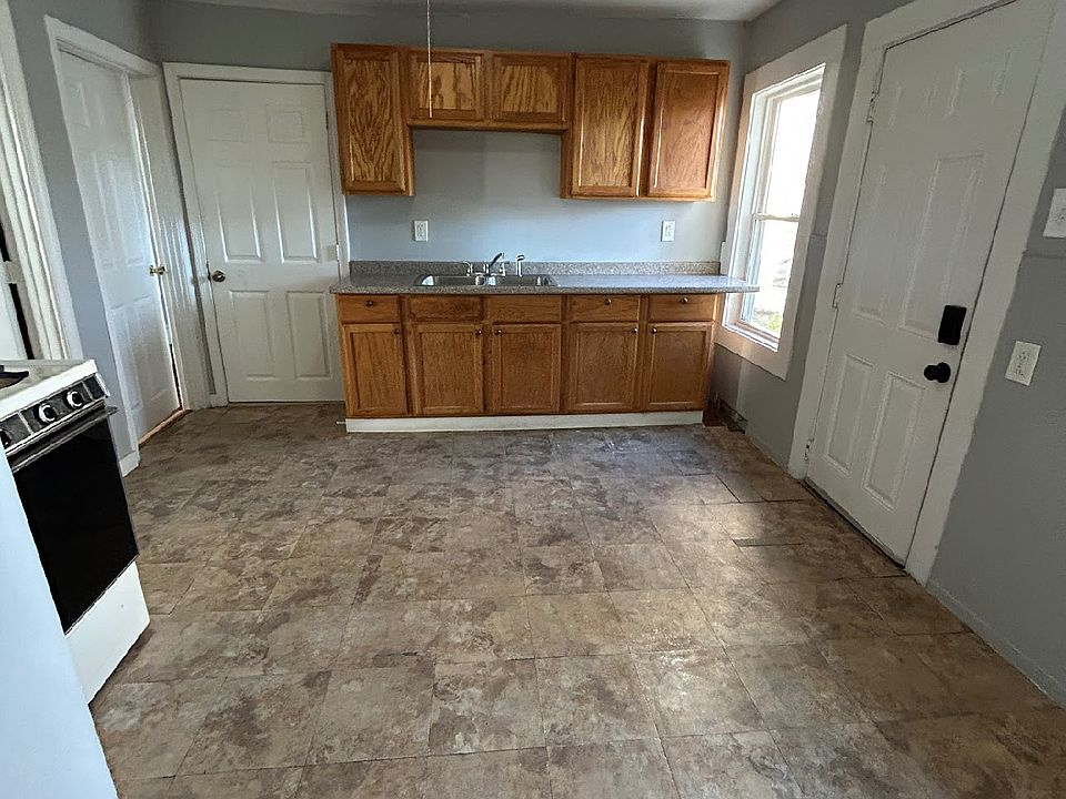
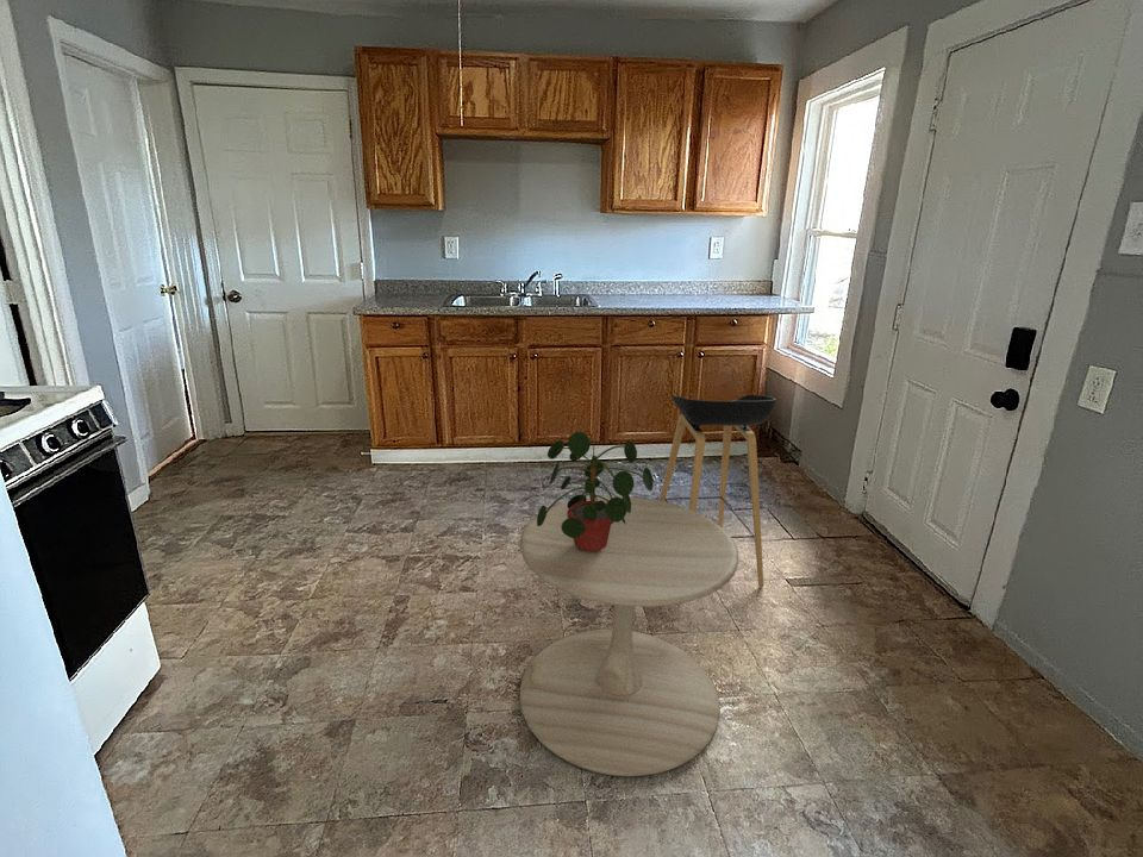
+ potted plant [537,431,655,551]
+ side table [519,495,741,777]
+ stool [658,394,777,588]
